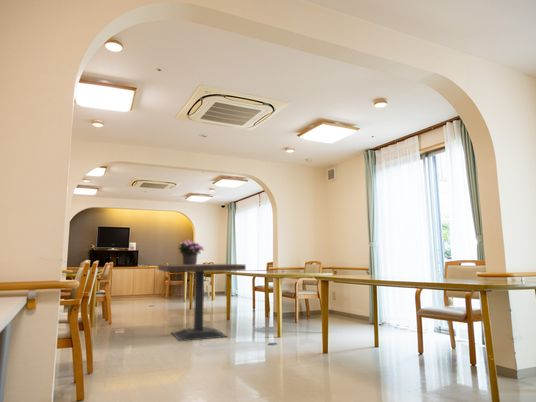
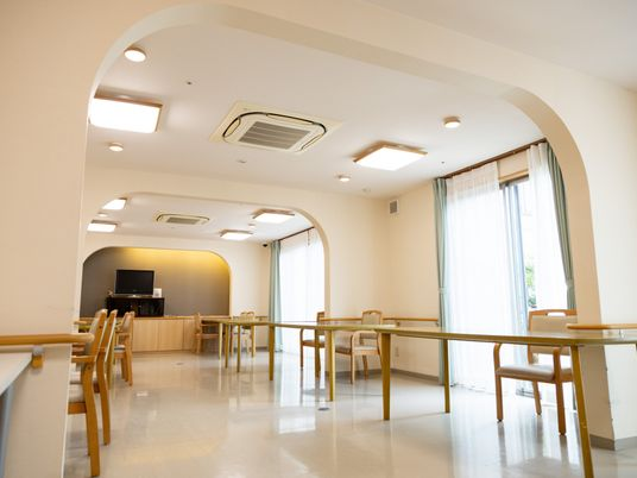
- dining table [157,263,247,342]
- potted flower [178,238,205,265]
